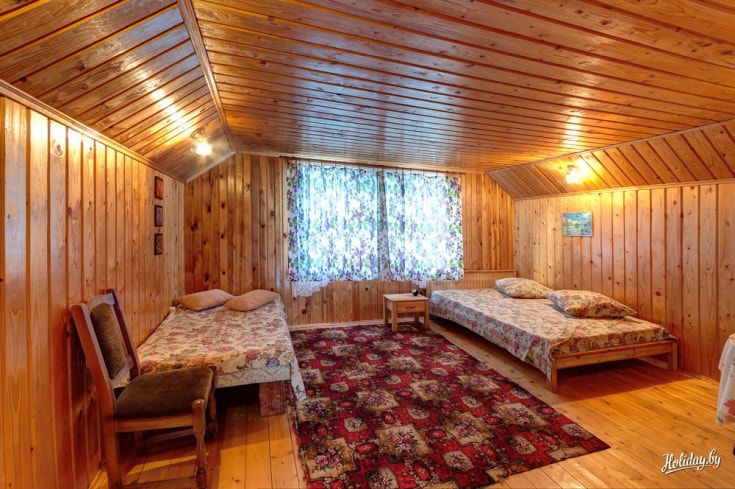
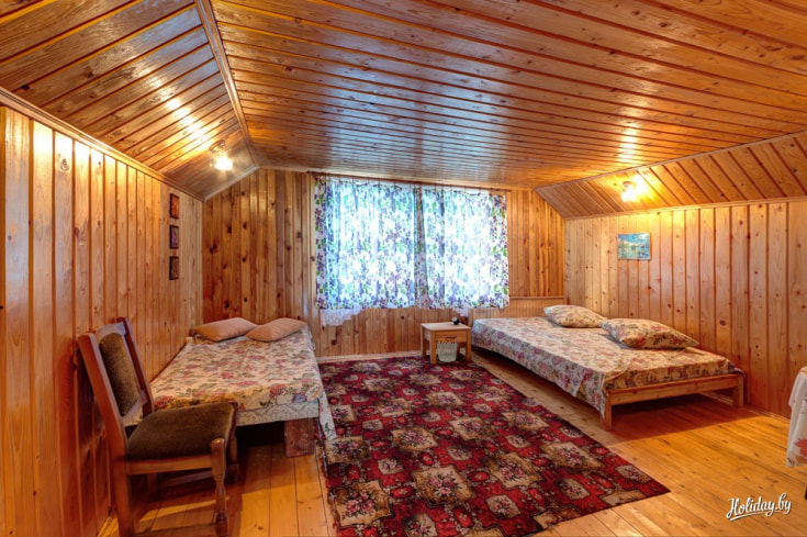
+ wastebasket [436,342,459,363]
